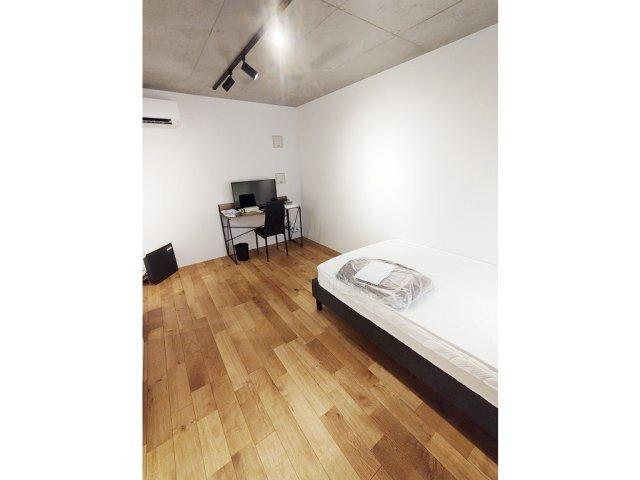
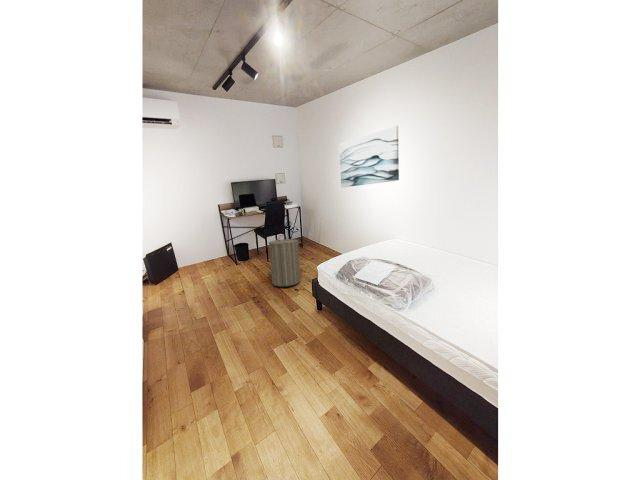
+ wall art [338,125,400,188]
+ laundry hamper [265,233,301,287]
